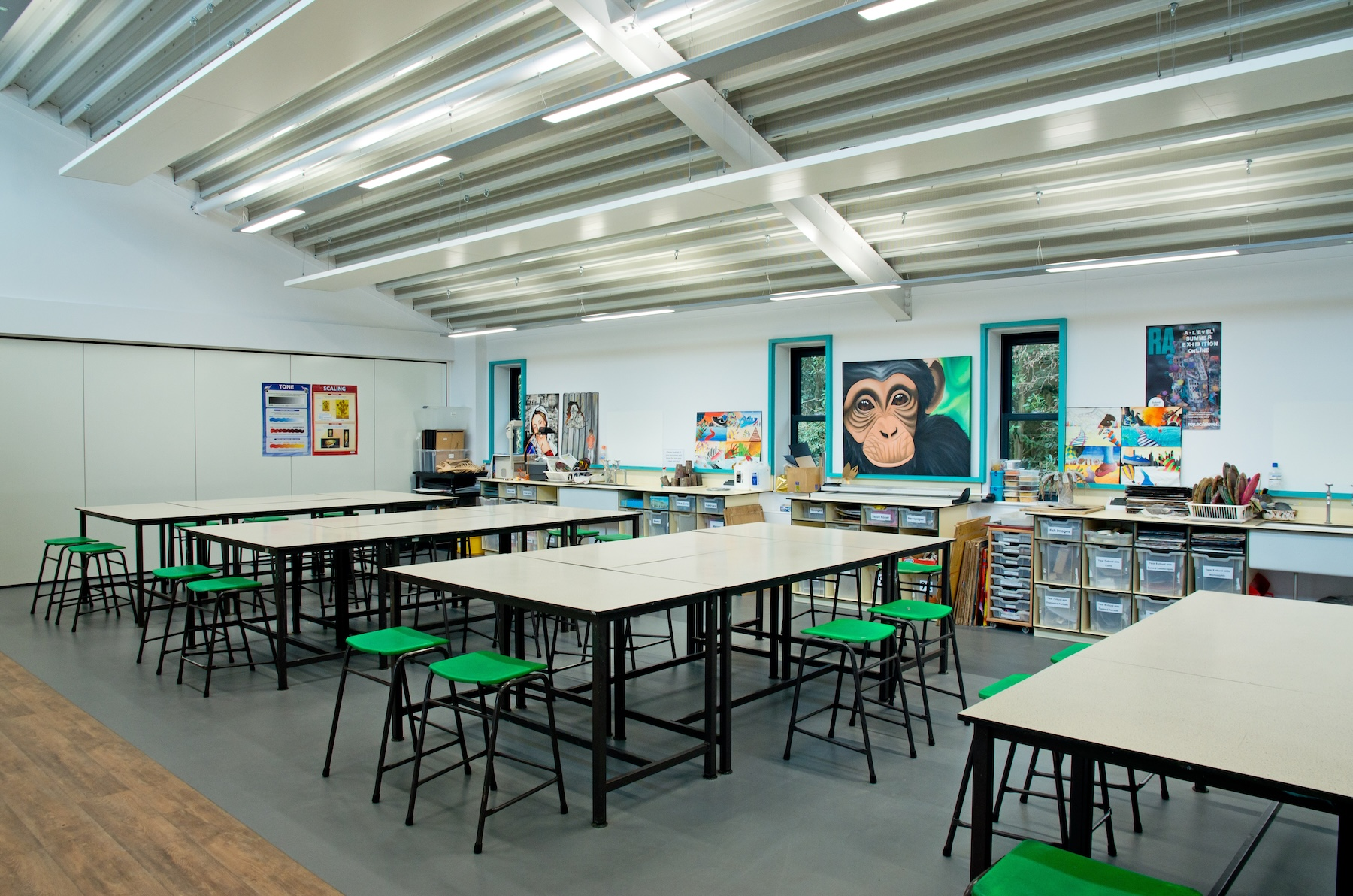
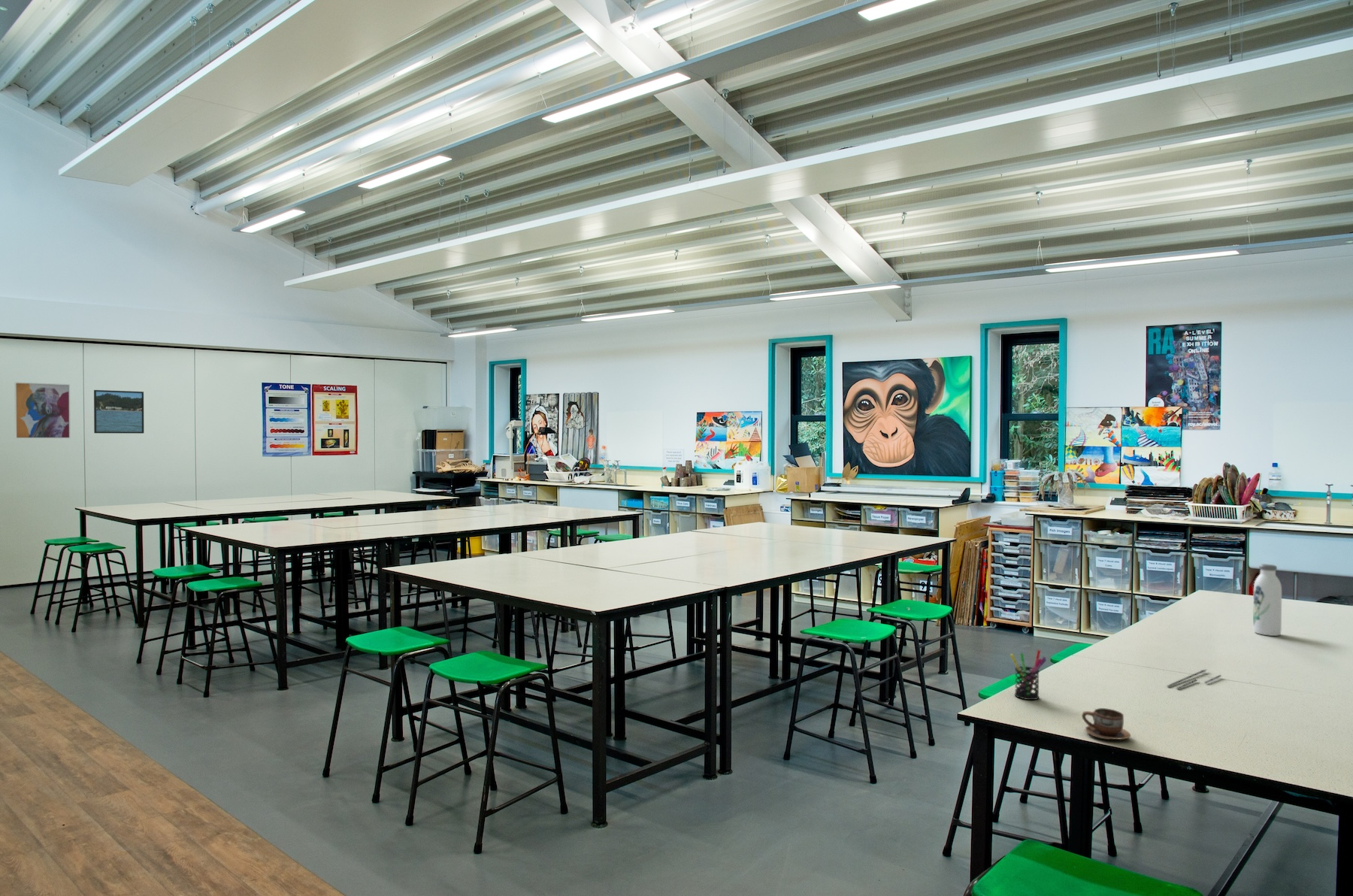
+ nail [1166,668,1222,690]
+ pen holder [1009,649,1047,701]
+ wall art [14,381,71,439]
+ water bottle [1252,564,1282,637]
+ cup [1081,707,1131,740]
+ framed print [93,389,144,434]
